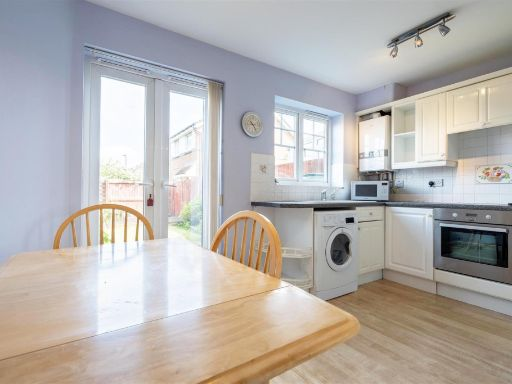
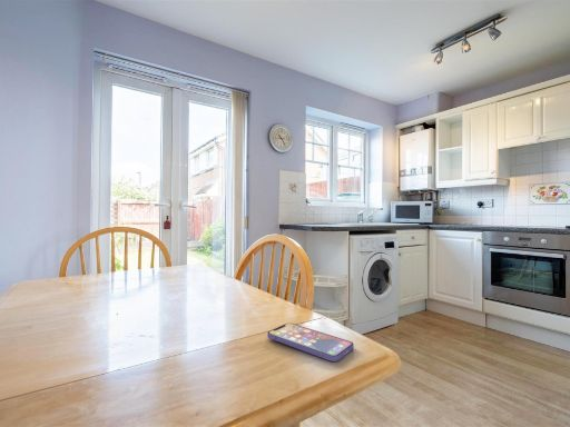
+ smartphone [266,322,355,363]
